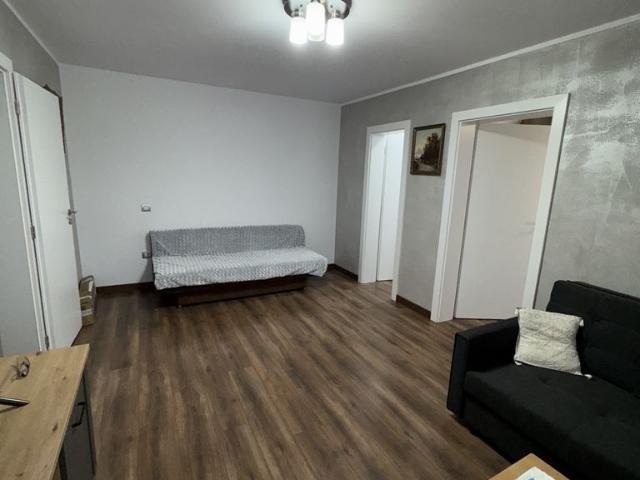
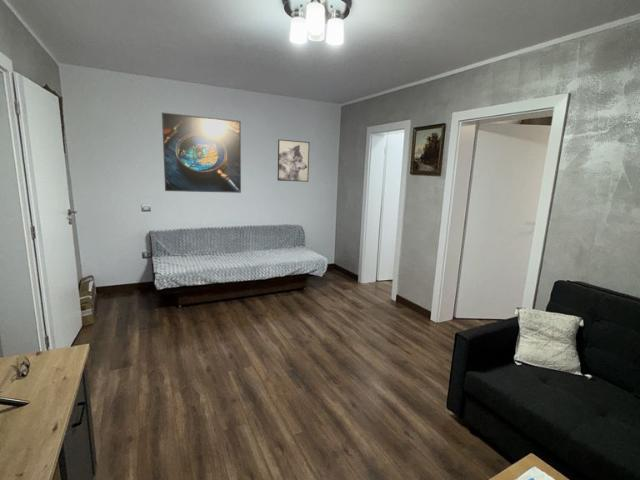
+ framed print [161,112,242,194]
+ wall art [277,139,310,183]
